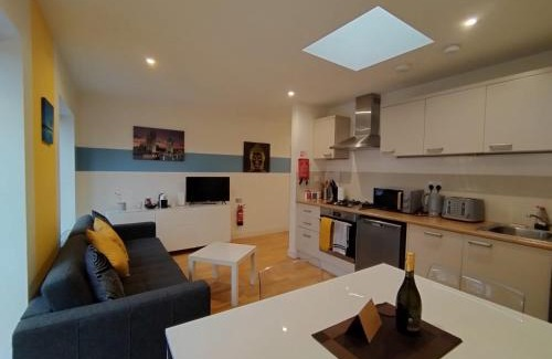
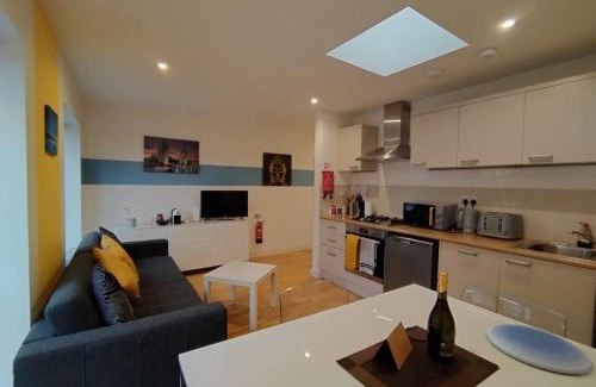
+ plate [485,323,595,375]
